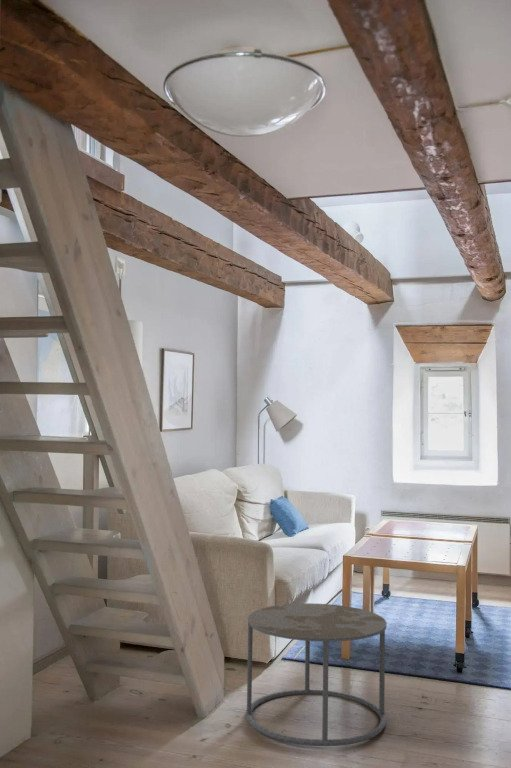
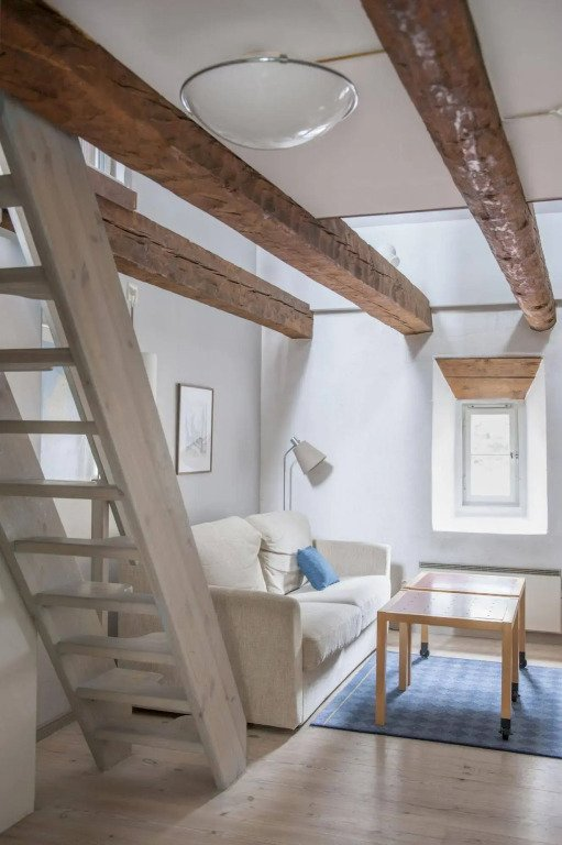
- side table [245,602,388,747]
